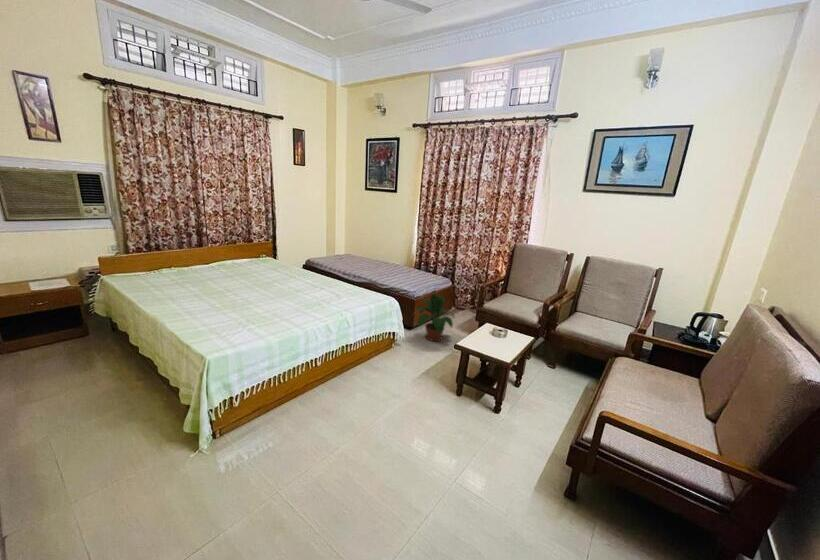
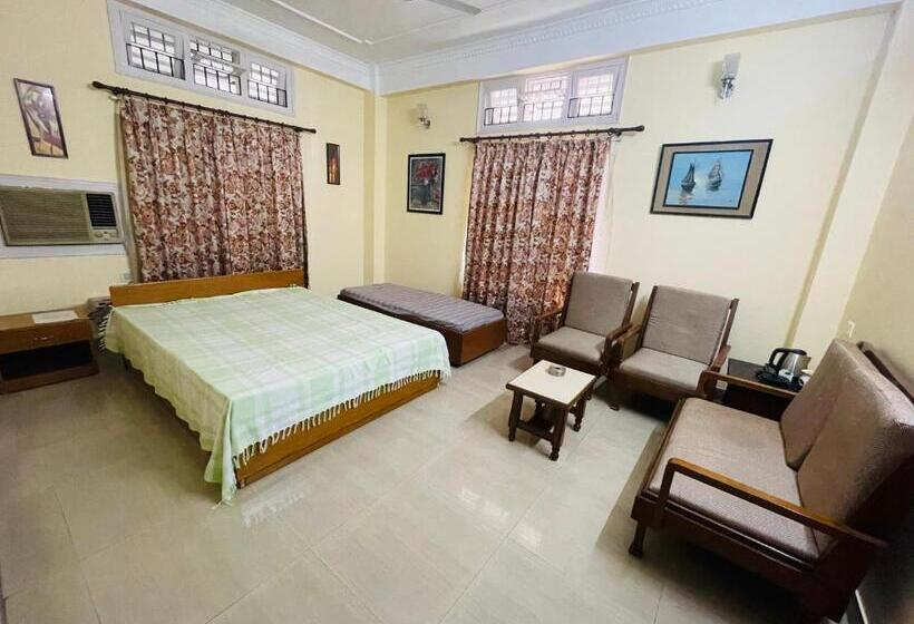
- potted plant [410,293,455,342]
